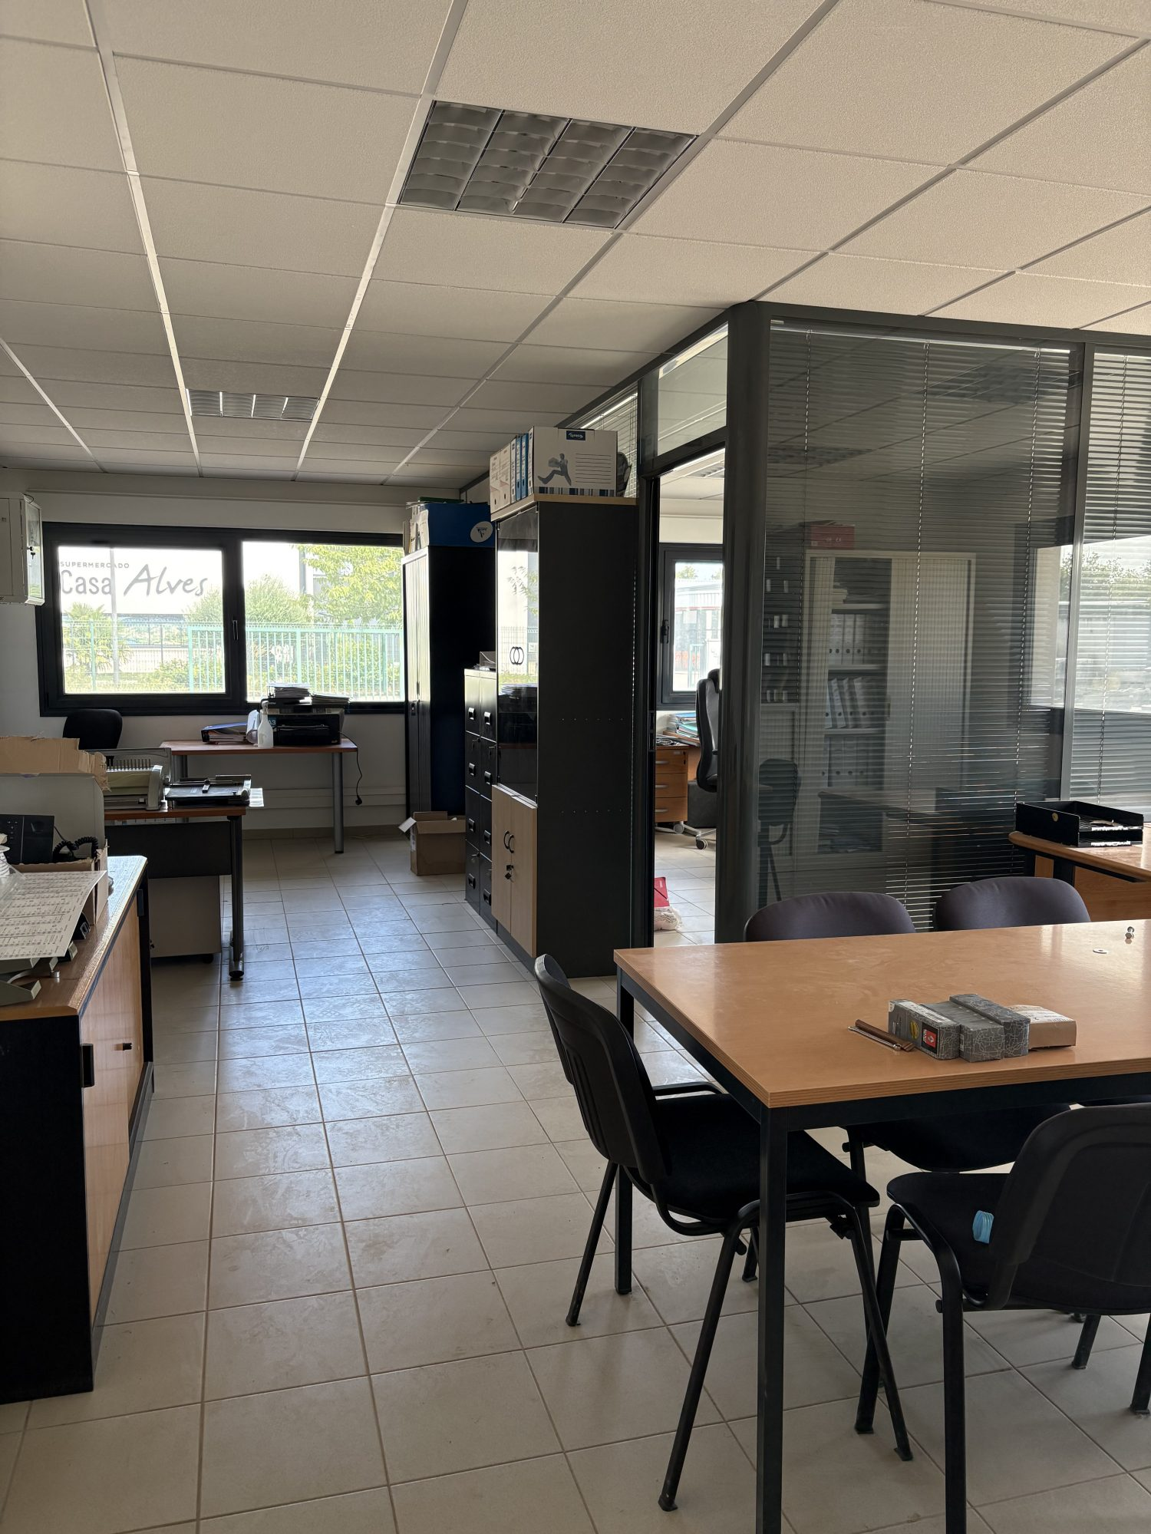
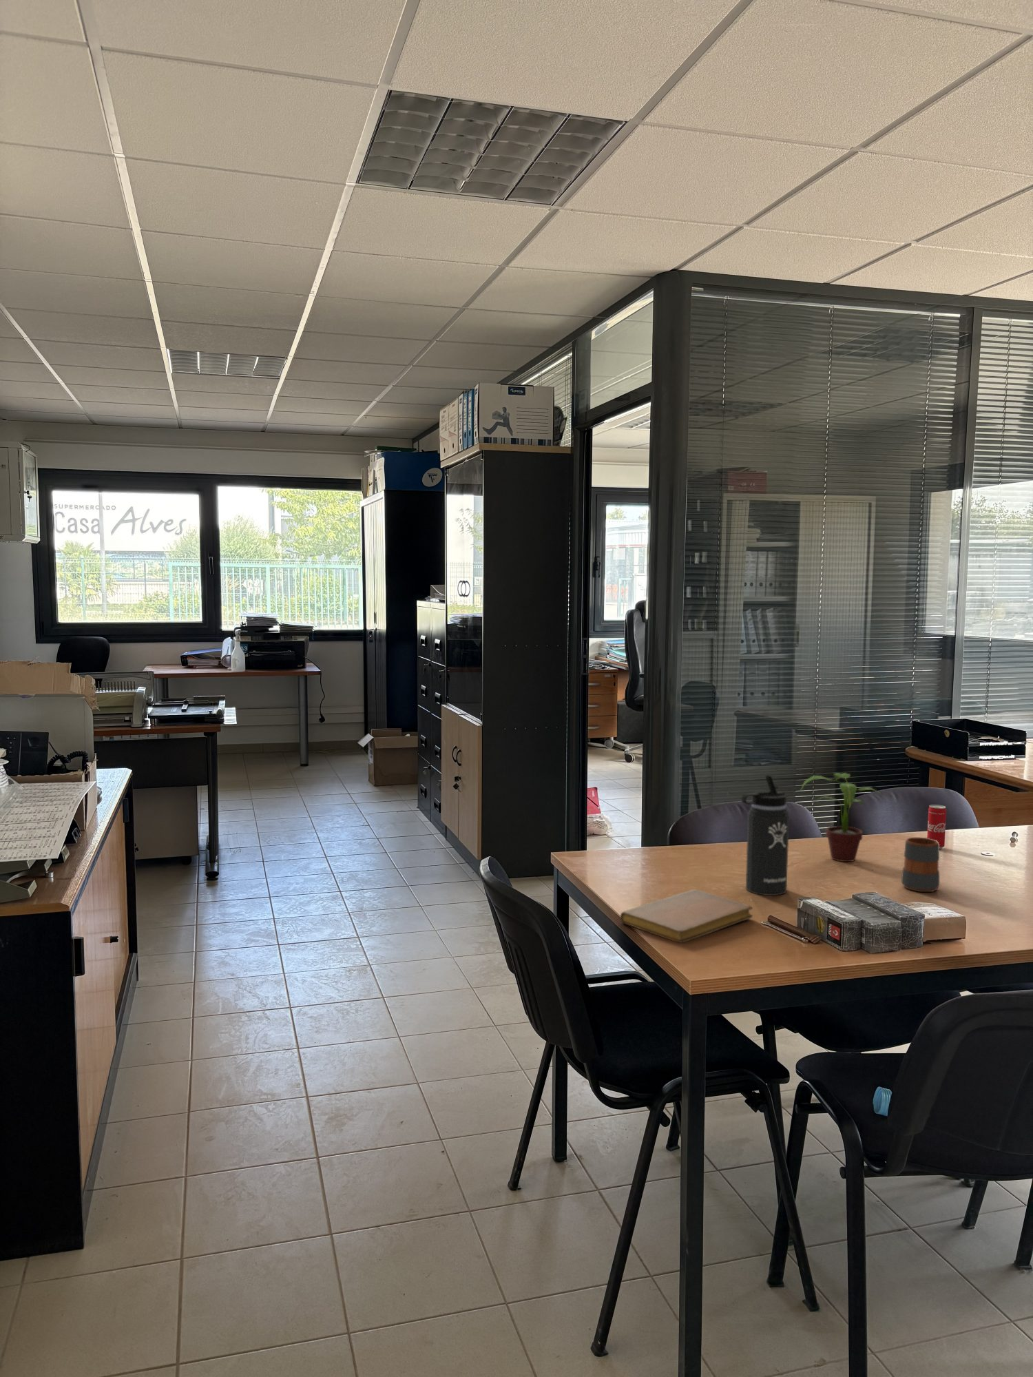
+ notebook [620,889,753,944]
+ mug [901,837,940,893]
+ thermos bottle [741,775,790,896]
+ beverage can [927,804,947,850]
+ potted plant [800,773,887,863]
